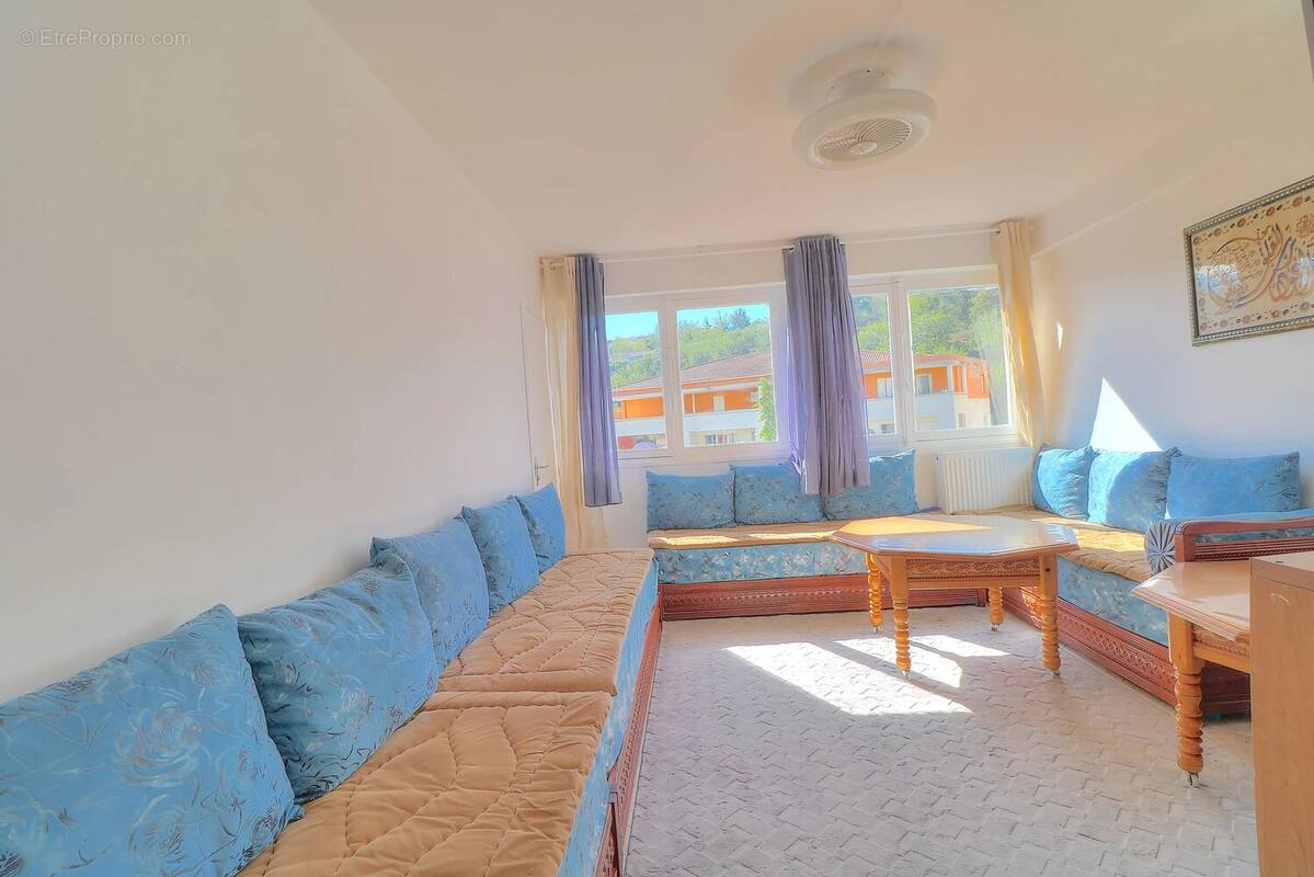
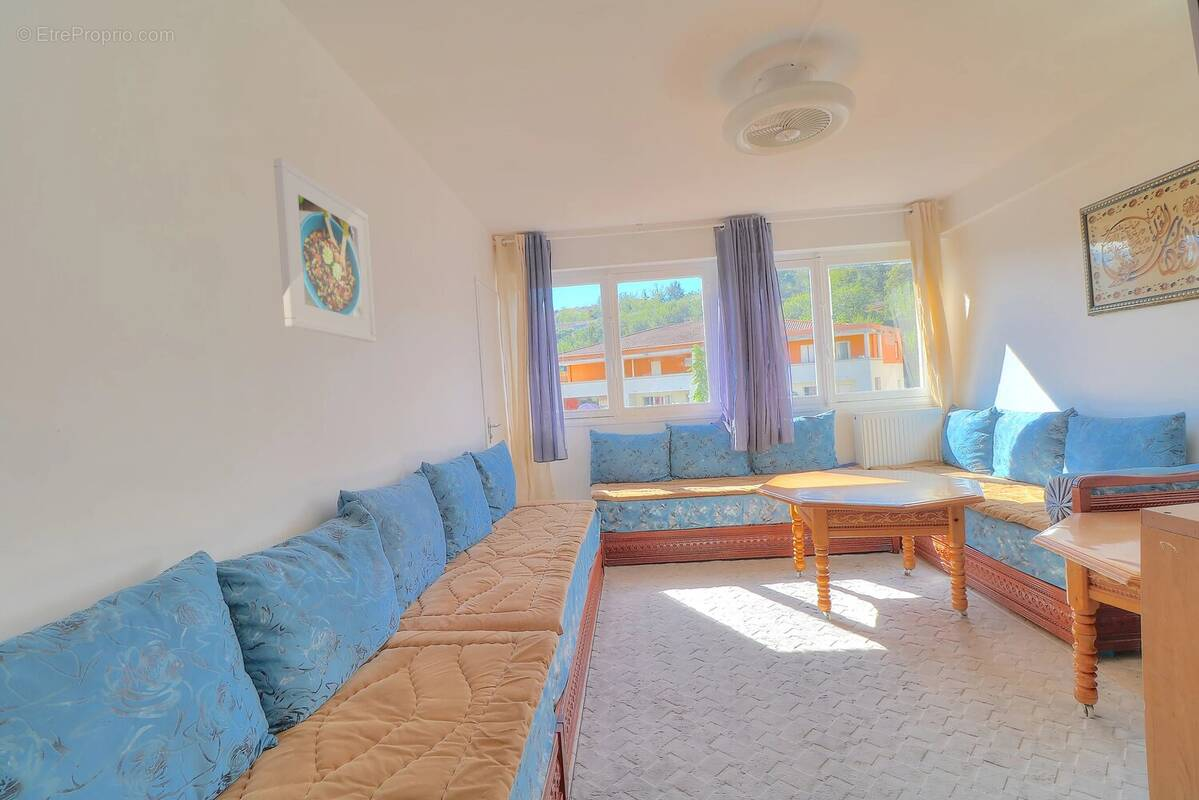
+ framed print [273,157,377,343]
